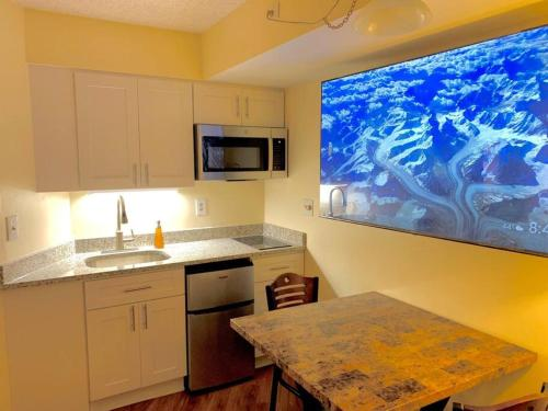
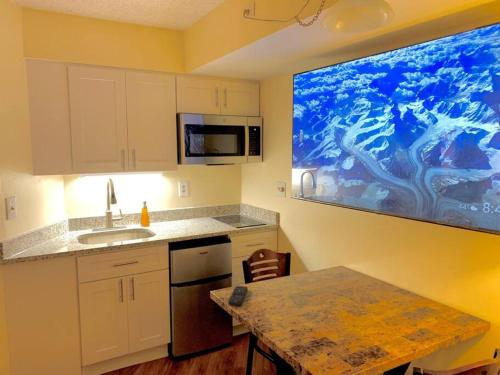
+ remote control [227,285,249,307]
